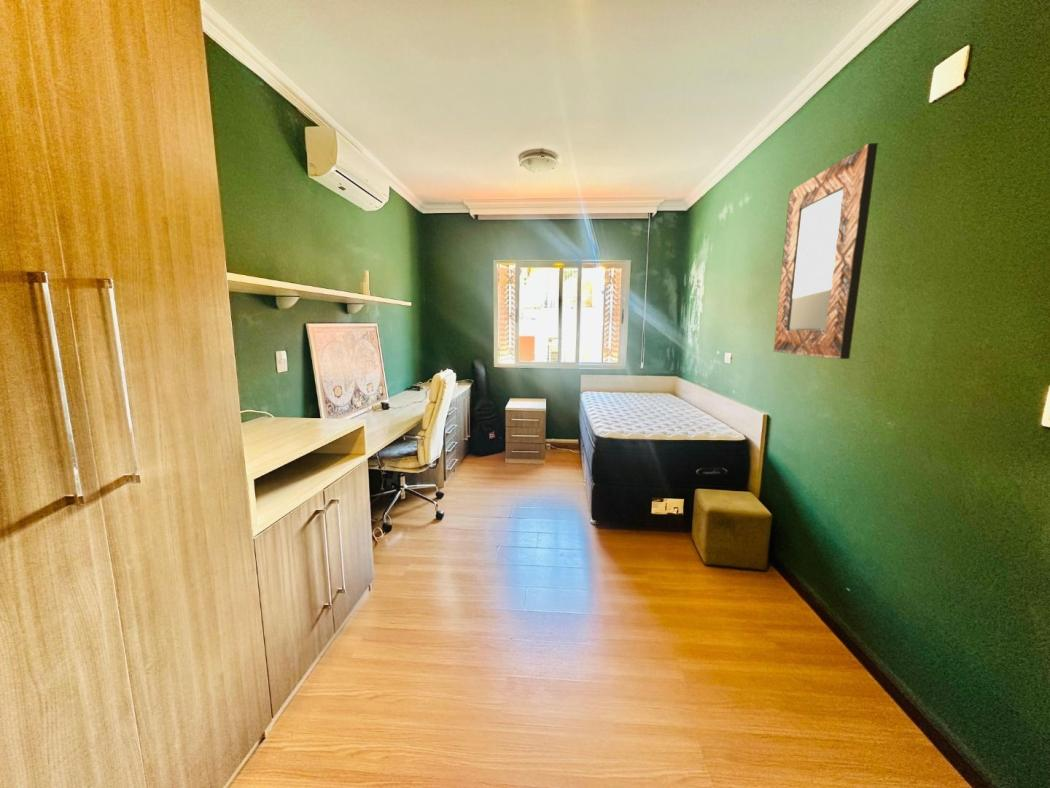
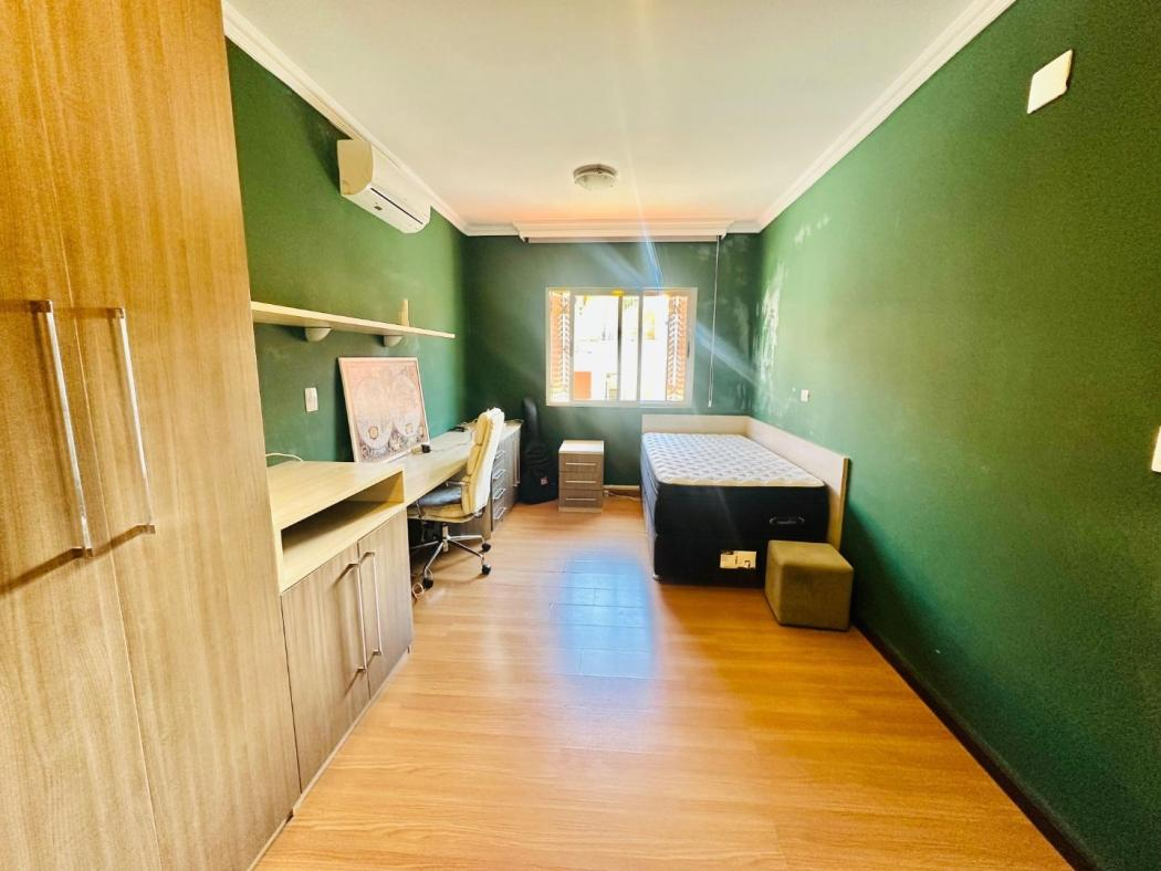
- home mirror [773,142,879,360]
